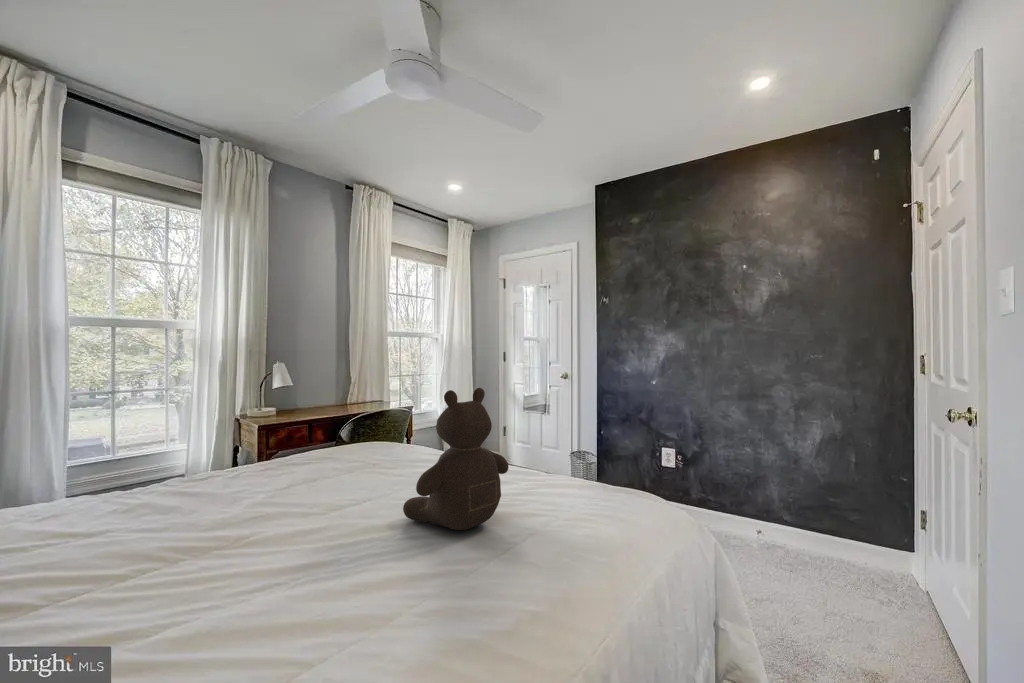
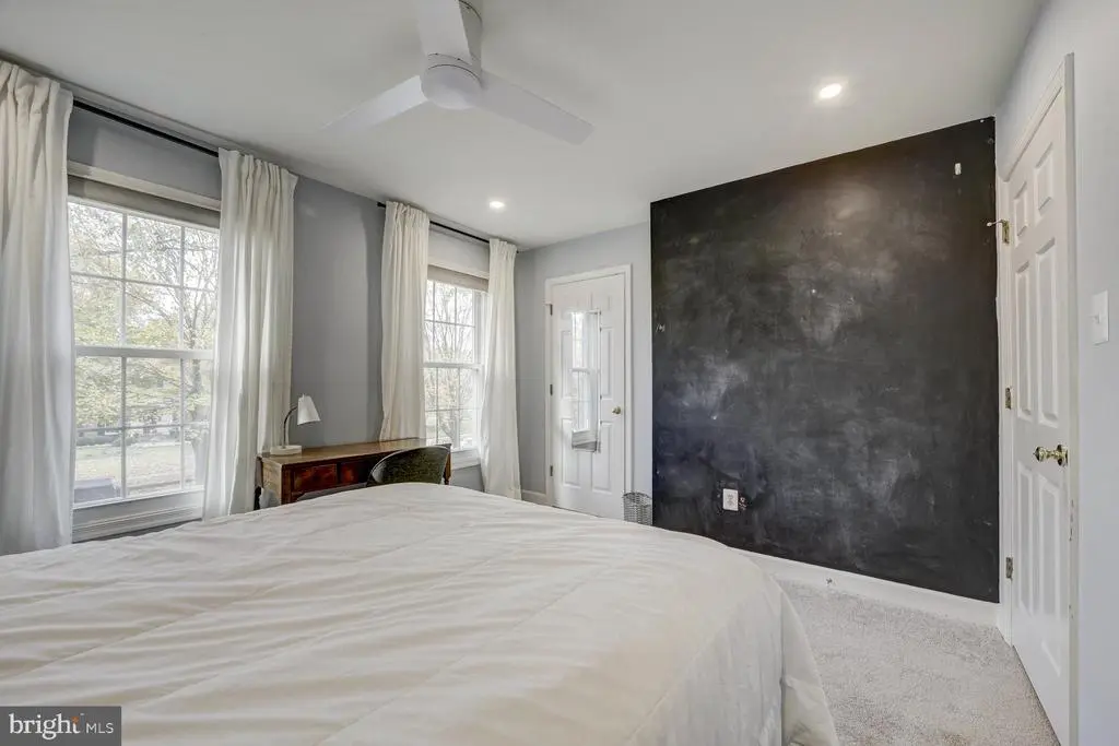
- teddy bear [402,387,509,531]
